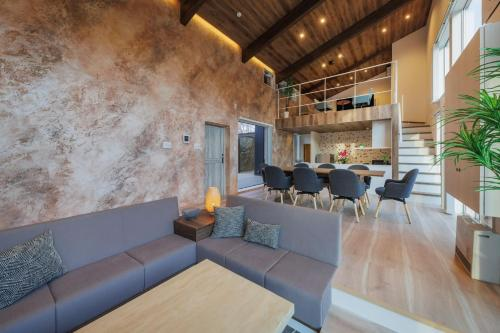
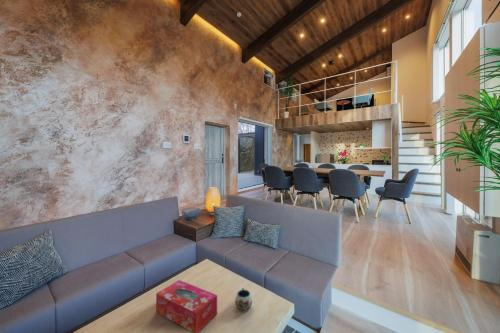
+ mug [234,287,253,311]
+ tissue box [155,279,218,333]
